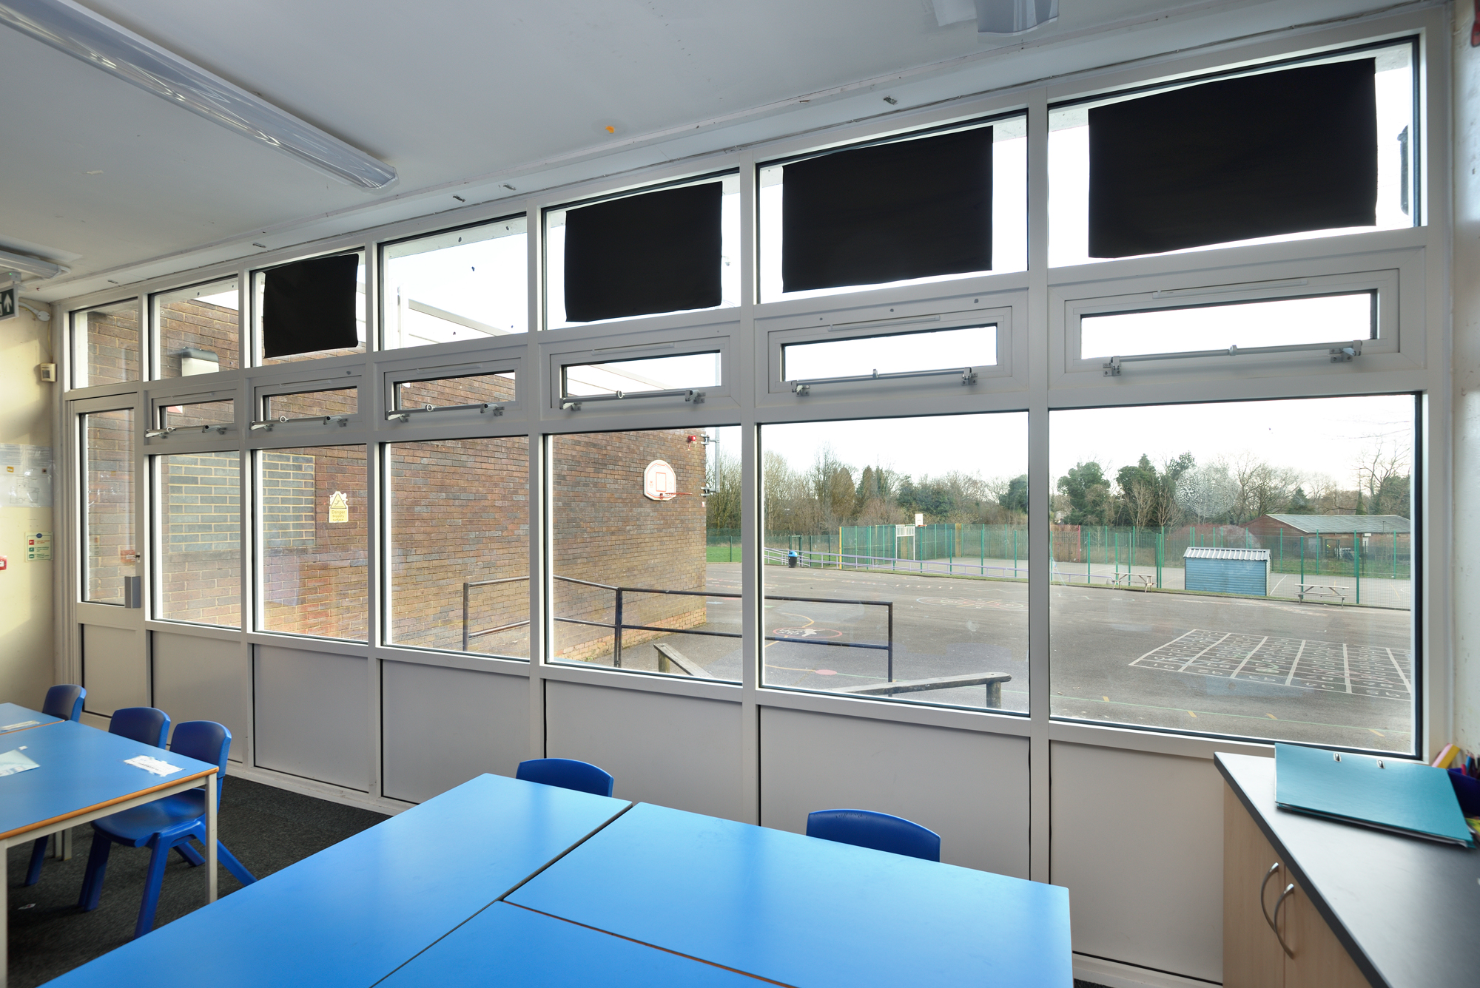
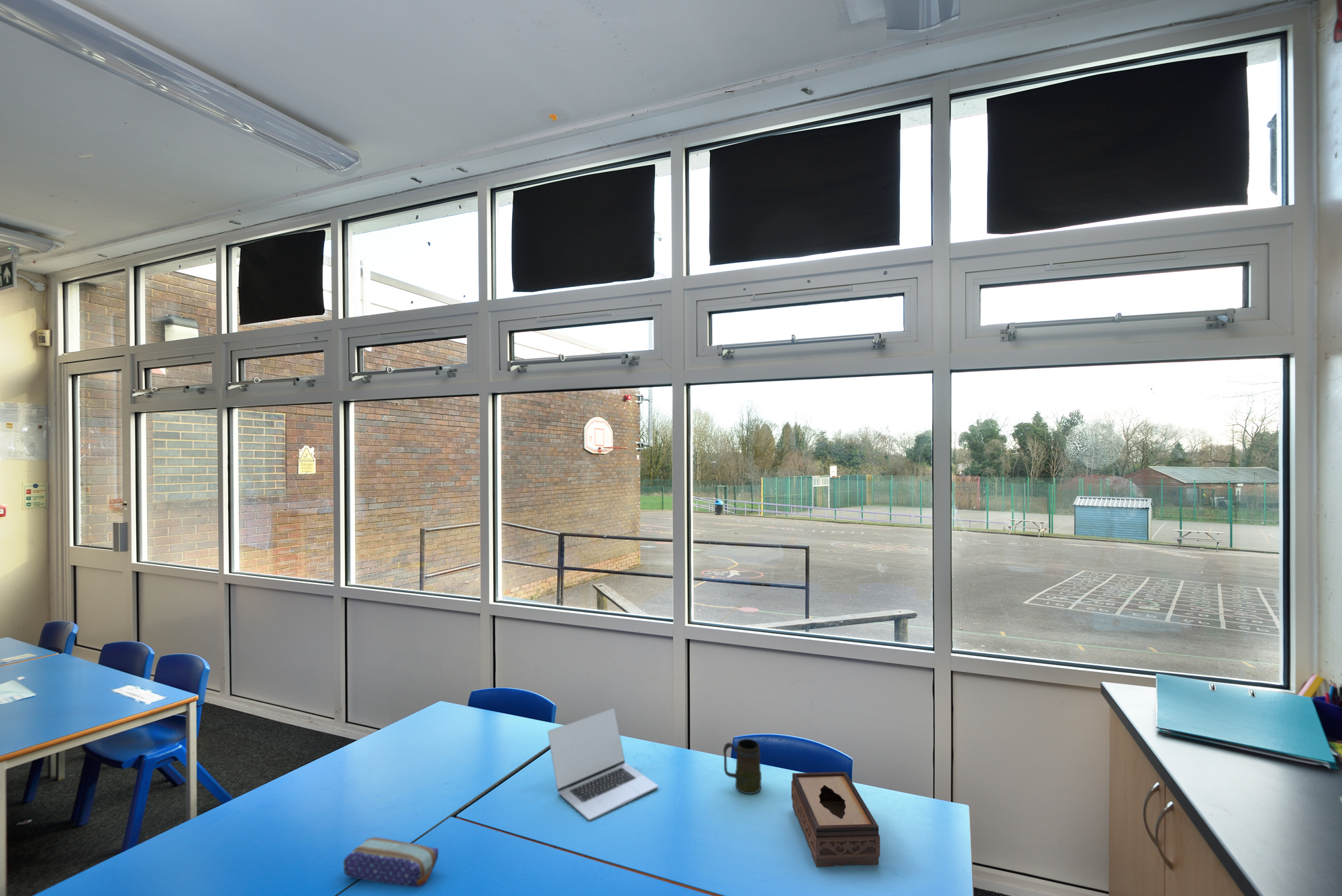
+ pencil case [343,836,439,888]
+ mug [723,738,762,795]
+ laptop [547,707,659,822]
+ tissue box [790,771,880,868]
